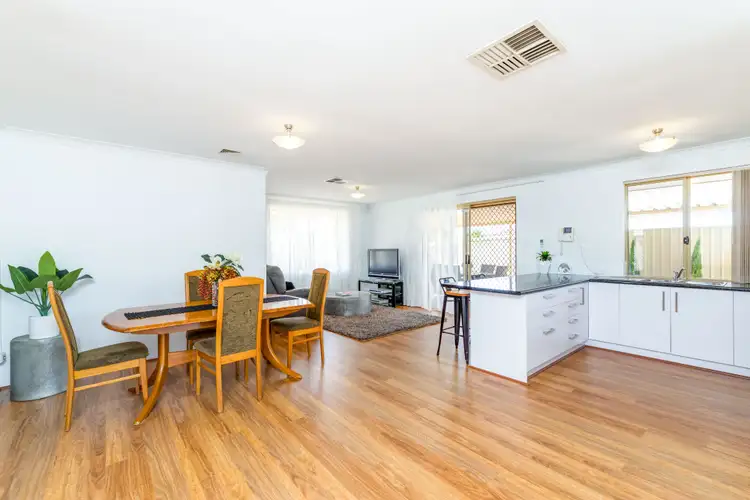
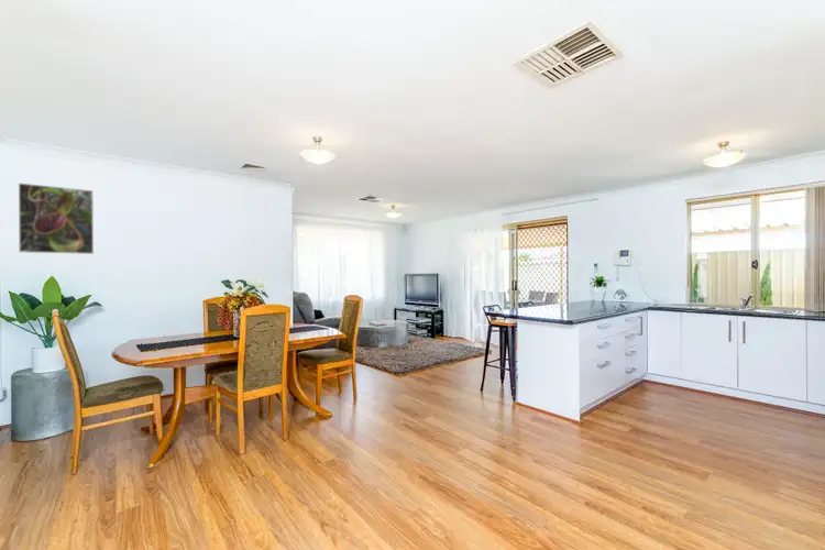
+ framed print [18,182,95,255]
